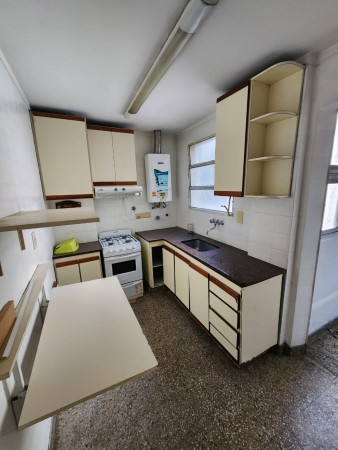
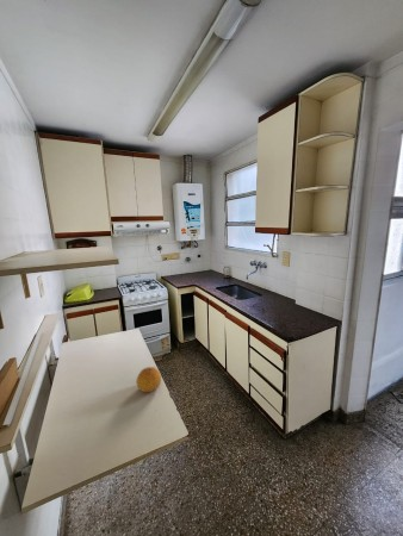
+ fruit [135,366,162,393]
